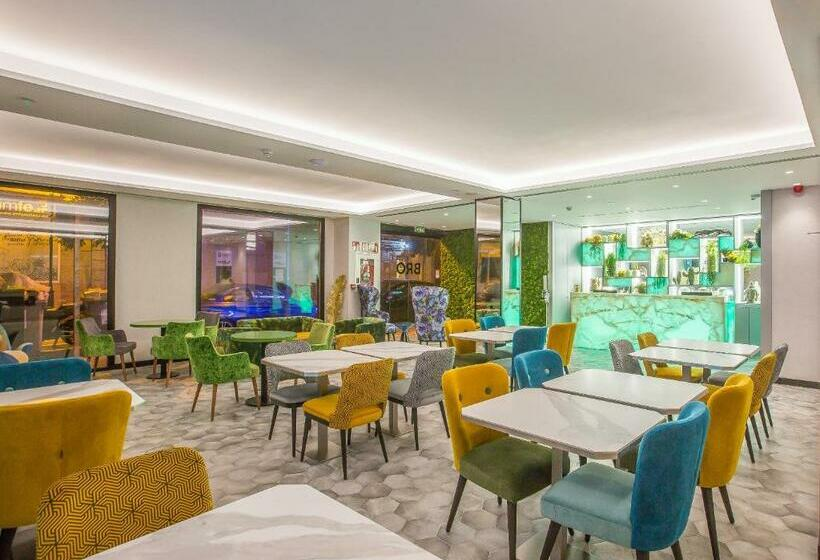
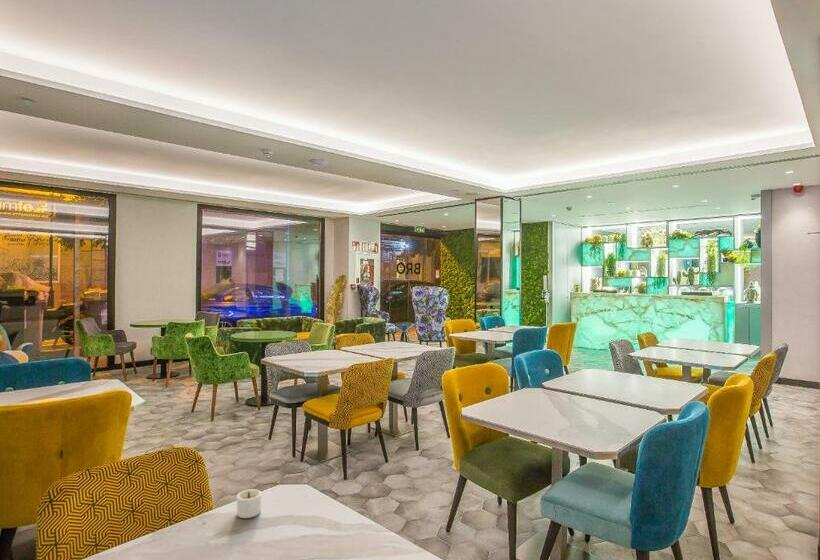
+ candle [236,488,262,519]
